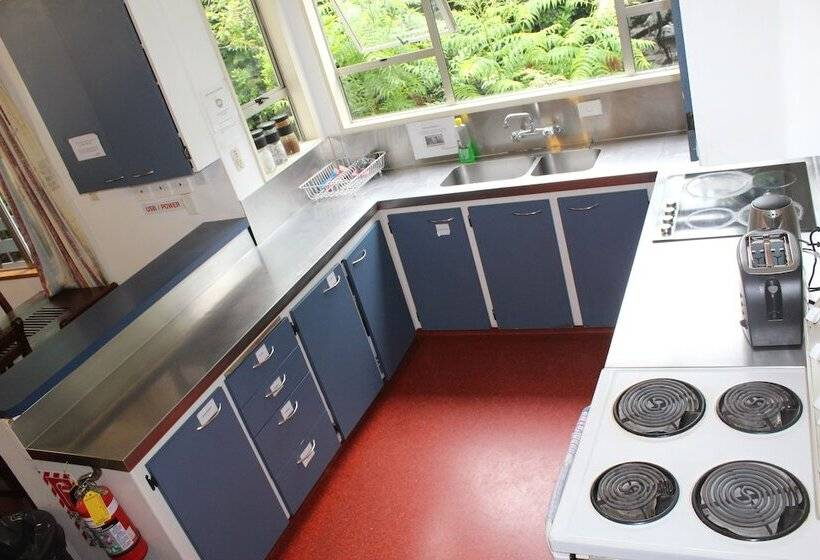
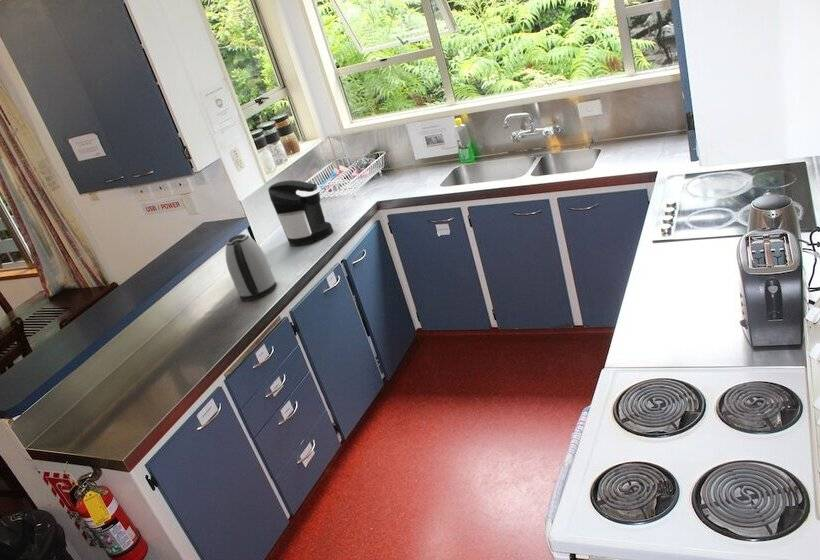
+ coffee maker [267,179,334,247]
+ kettle [224,233,278,302]
